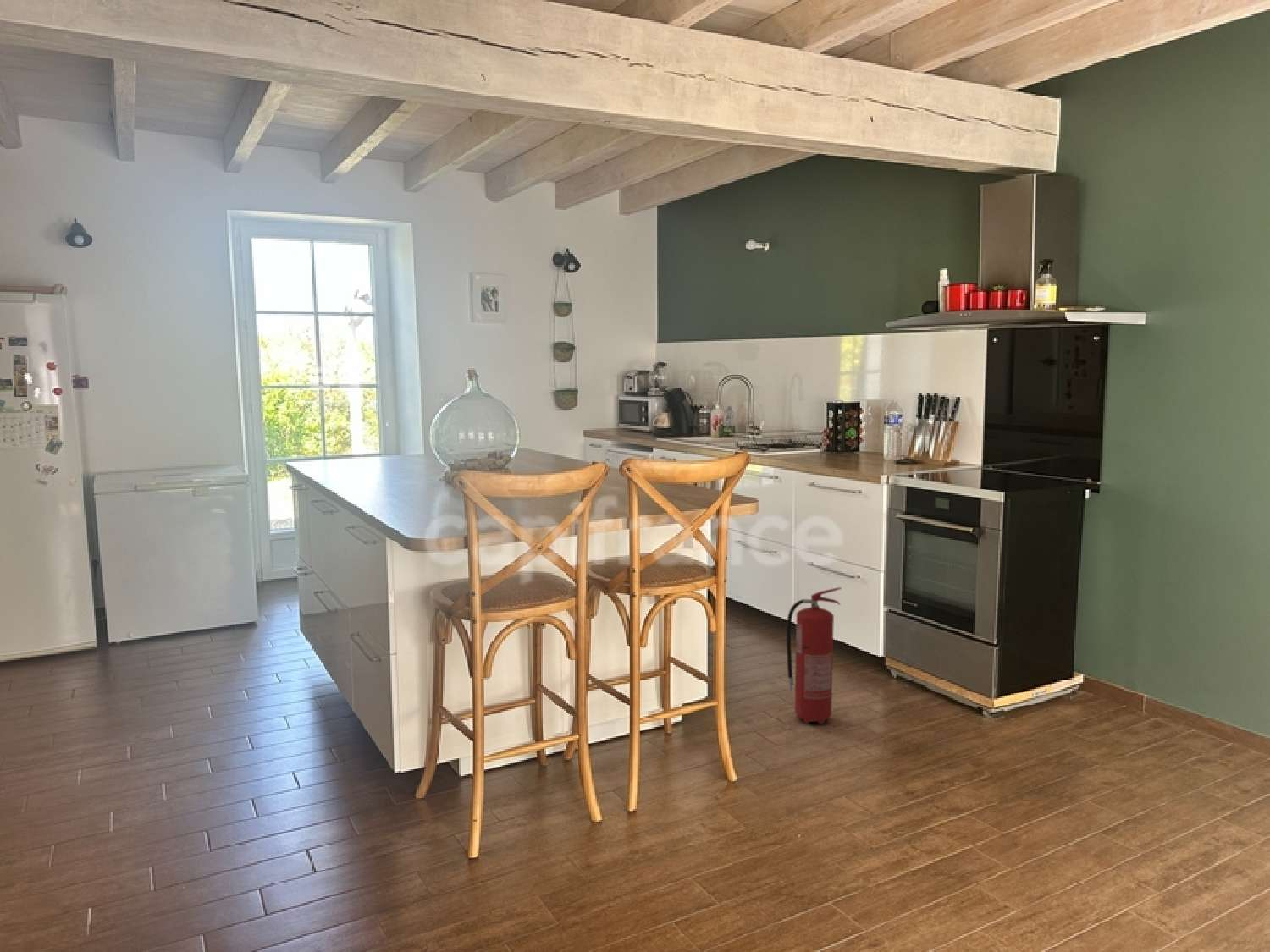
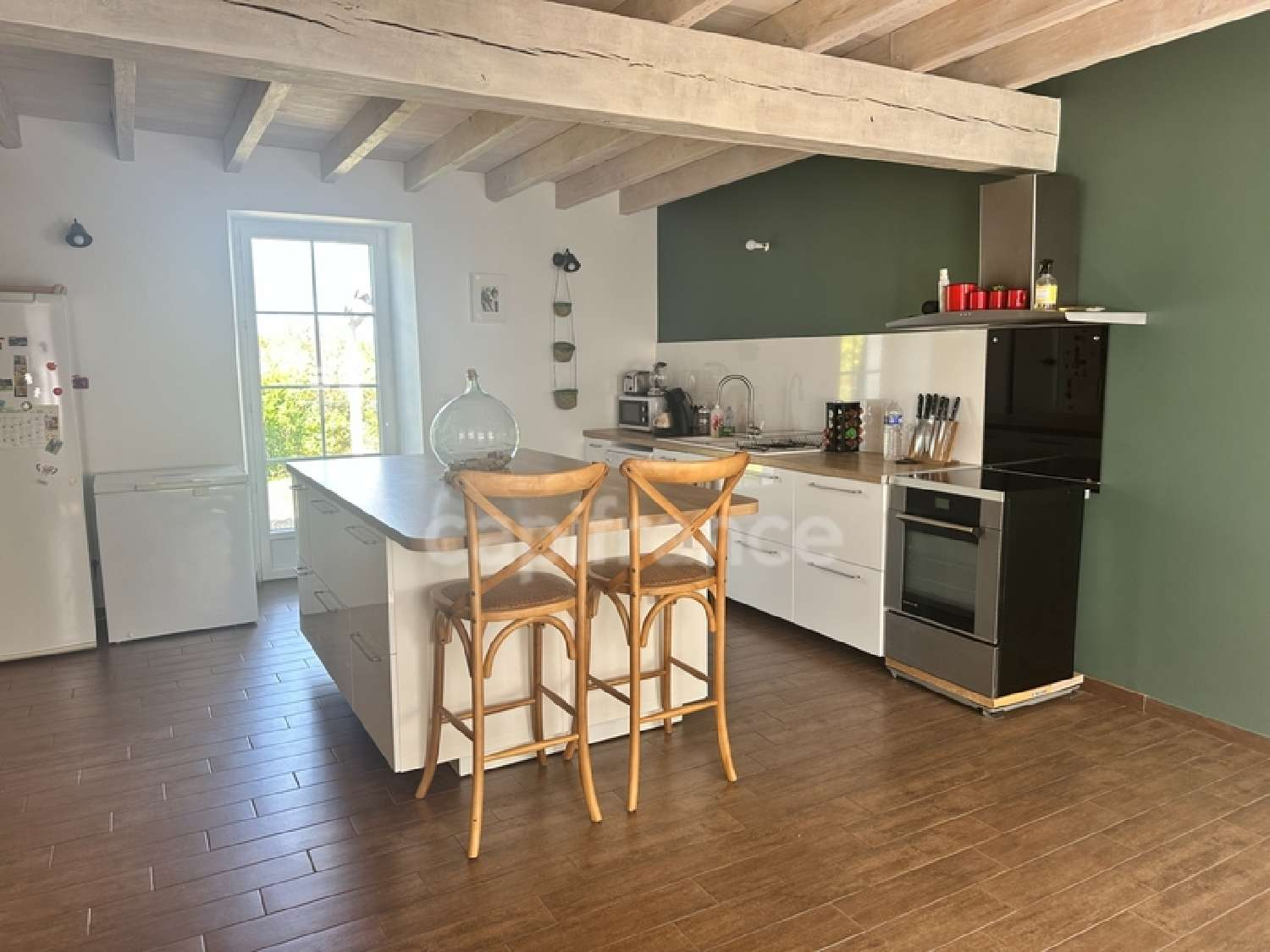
- fire extinguisher [786,586,842,725]
